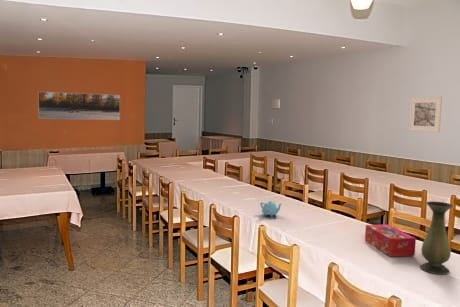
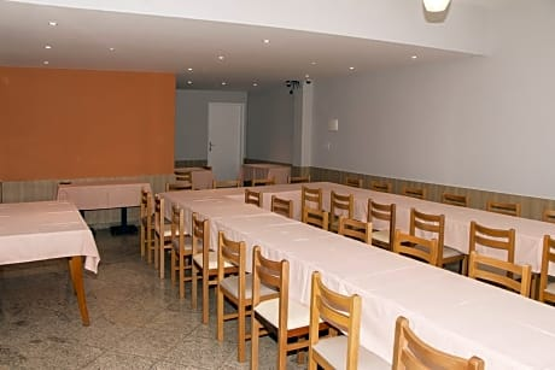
- teapot [259,200,283,218]
- vase [419,200,454,275]
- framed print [408,96,443,133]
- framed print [37,91,121,121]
- tissue box [364,224,417,257]
